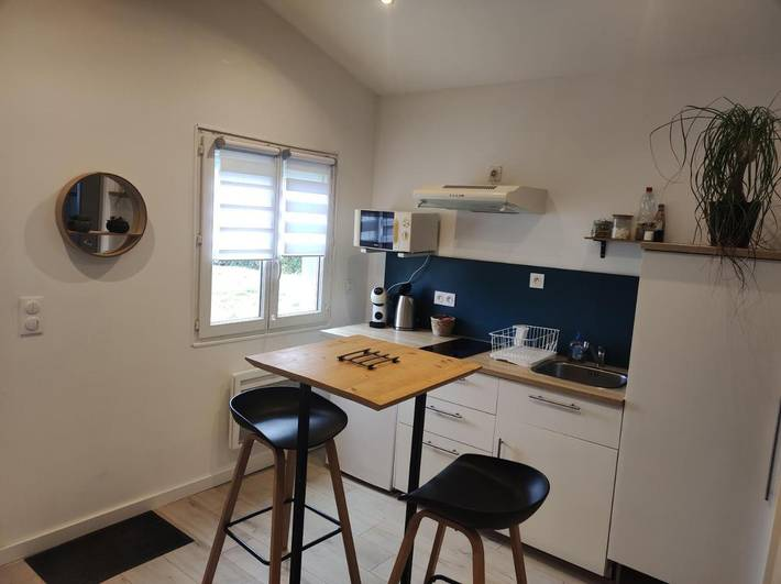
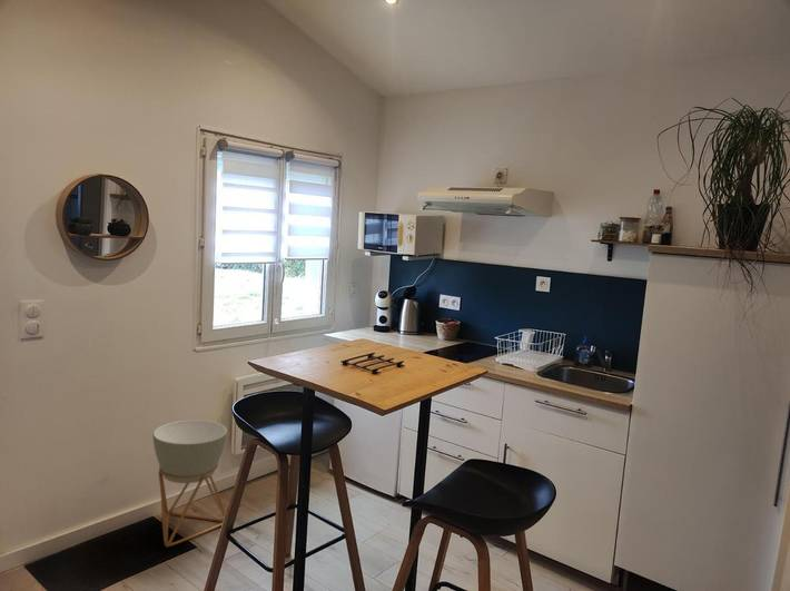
+ planter [151,418,228,549]
